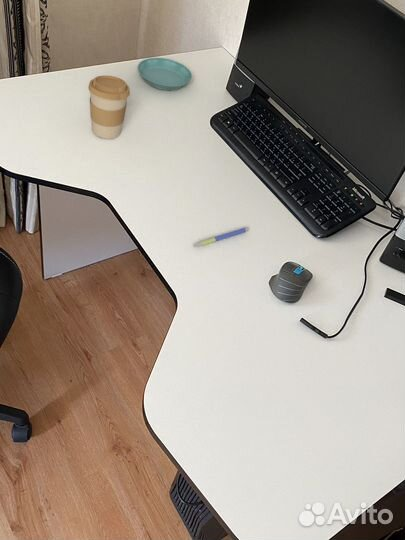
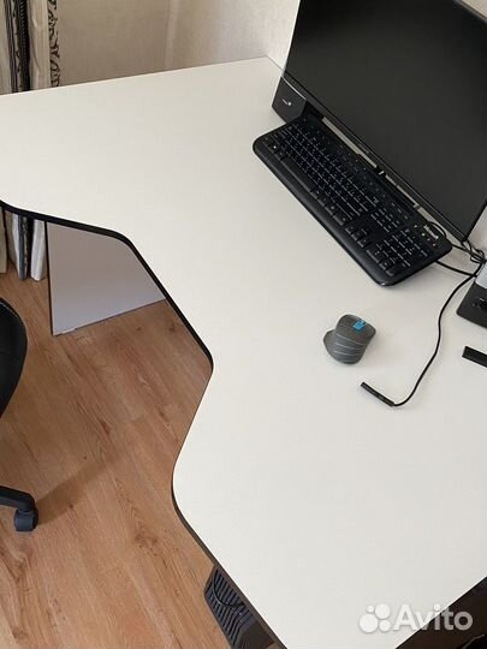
- coffee cup [87,75,131,139]
- saucer [137,57,193,91]
- pen [192,226,250,248]
